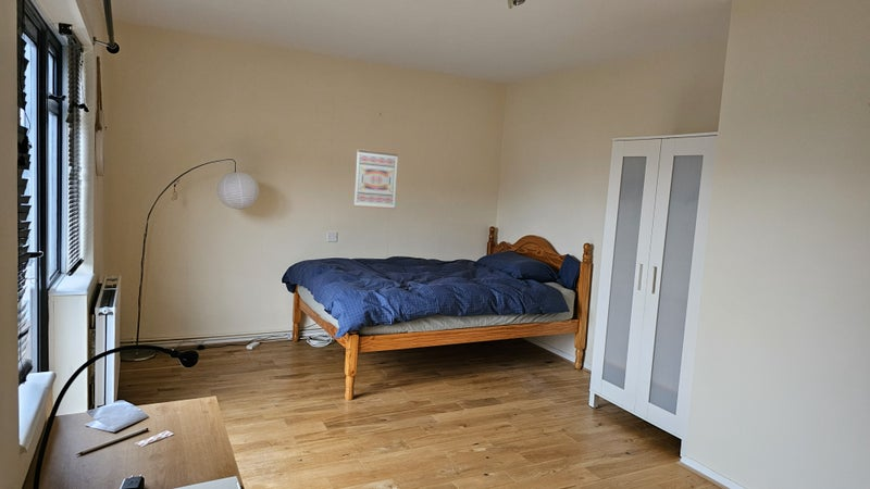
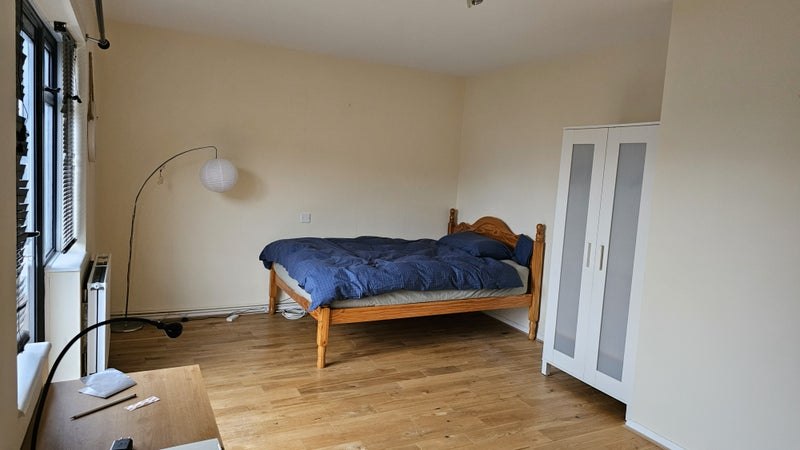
- wall art [352,148,399,210]
